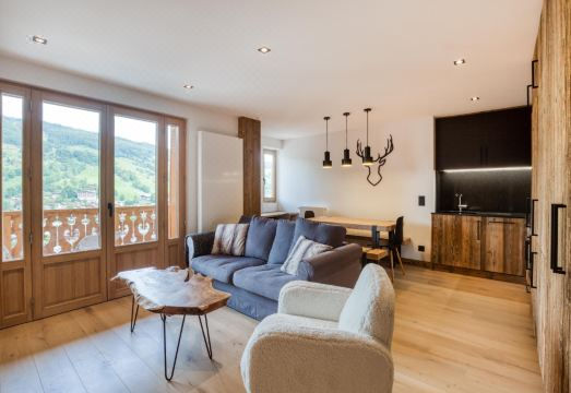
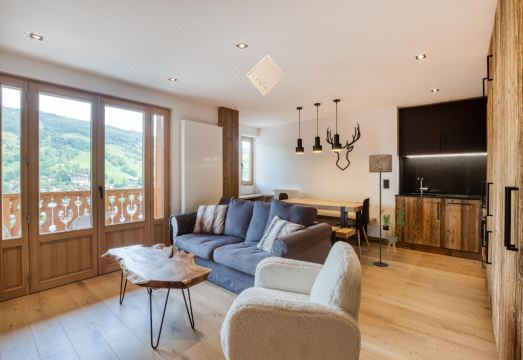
+ toilet paper roll [245,54,286,96]
+ house plant [375,208,405,255]
+ floor lamp [368,154,393,268]
